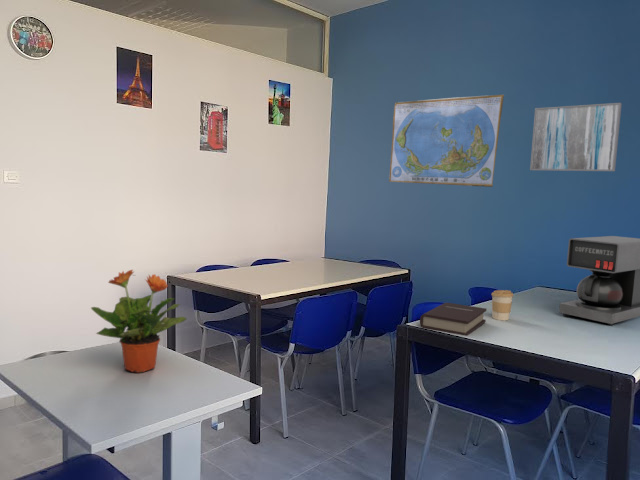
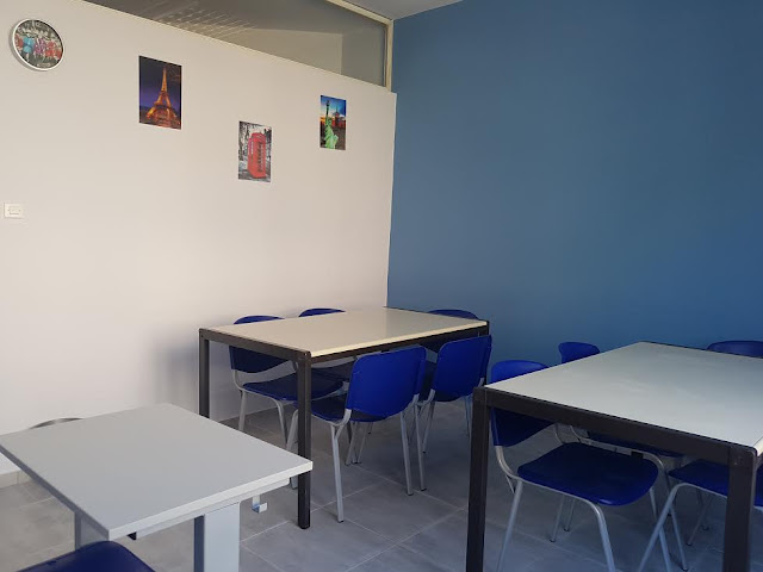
- book [419,302,488,337]
- wall art [529,102,623,172]
- coffee maker [558,235,640,326]
- potted plant [90,269,188,374]
- world map [388,94,505,188]
- coffee cup [491,289,514,321]
